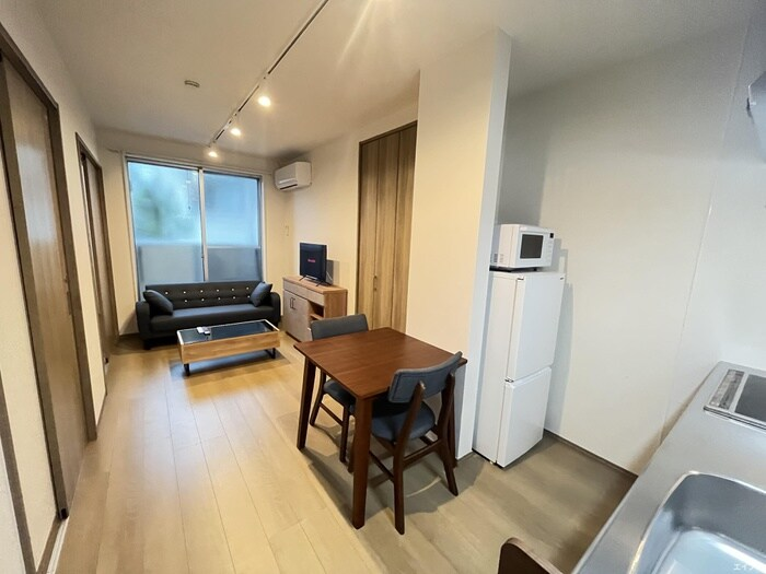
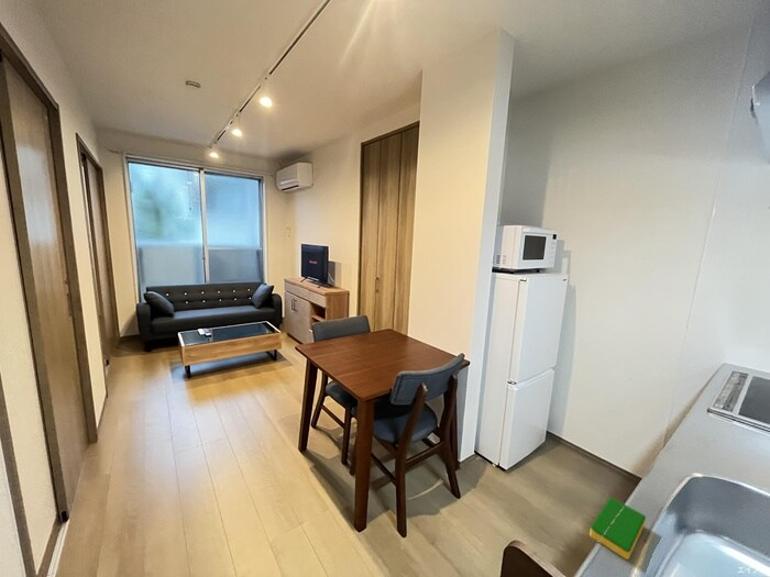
+ dish sponge [588,497,647,561]
